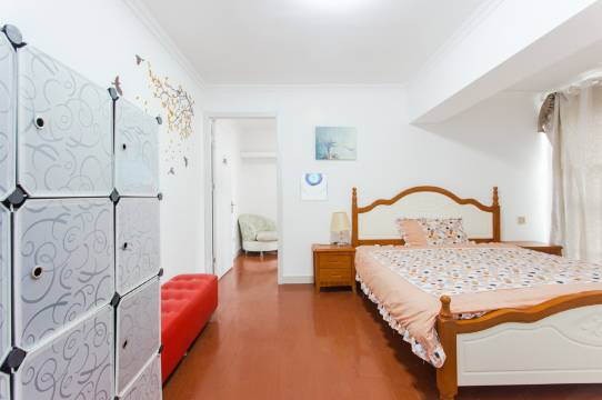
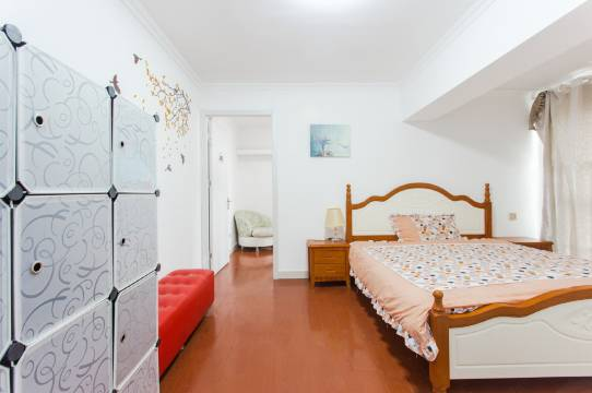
- wall art [299,172,329,202]
